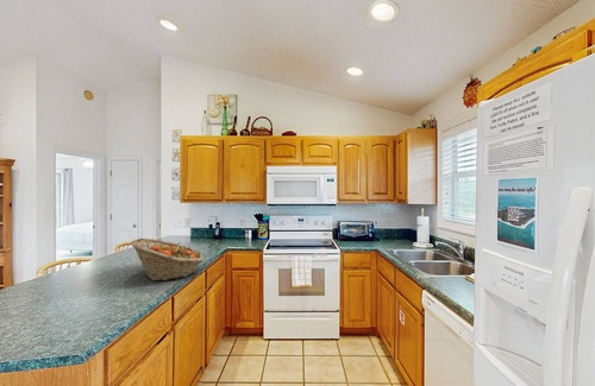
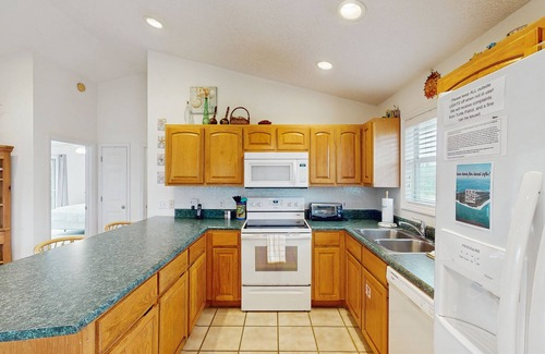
- fruit basket [130,238,205,281]
